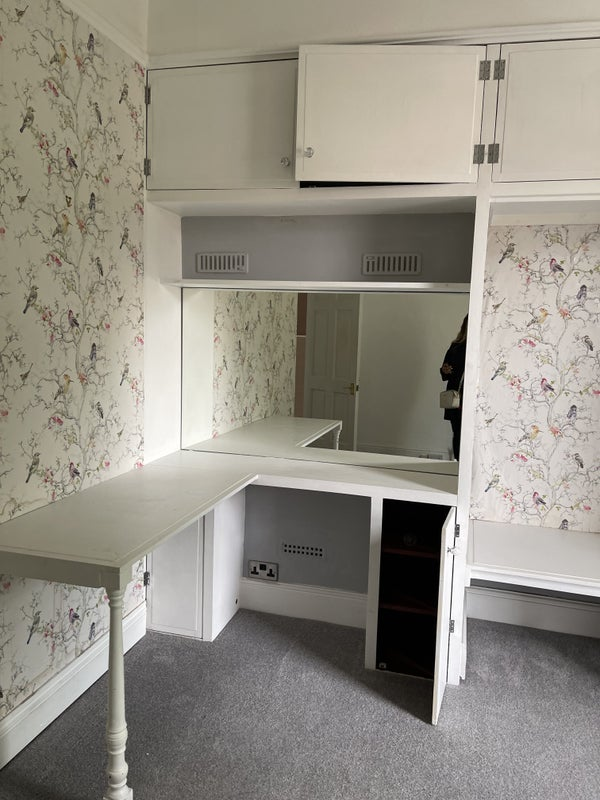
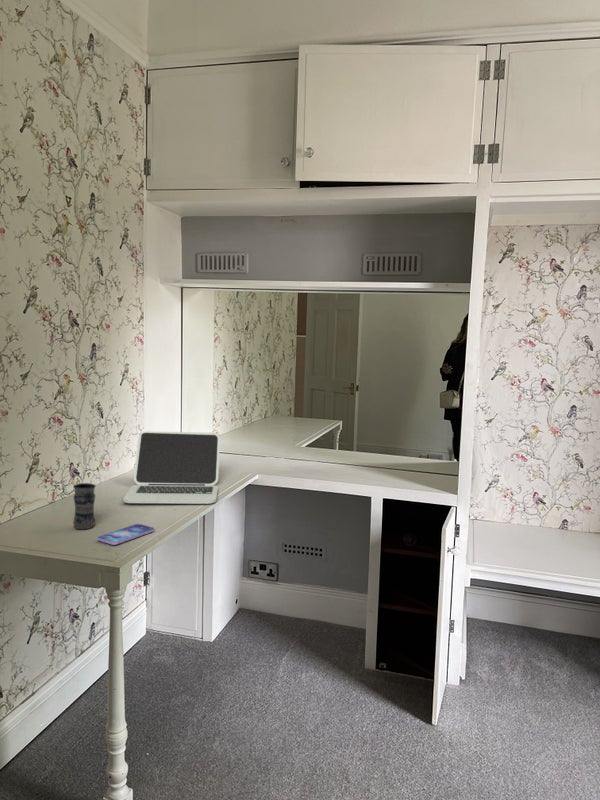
+ laptop [122,430,221,505]
+ jar [72,482,96,530]
+ smartphone [96,523,155,546]
